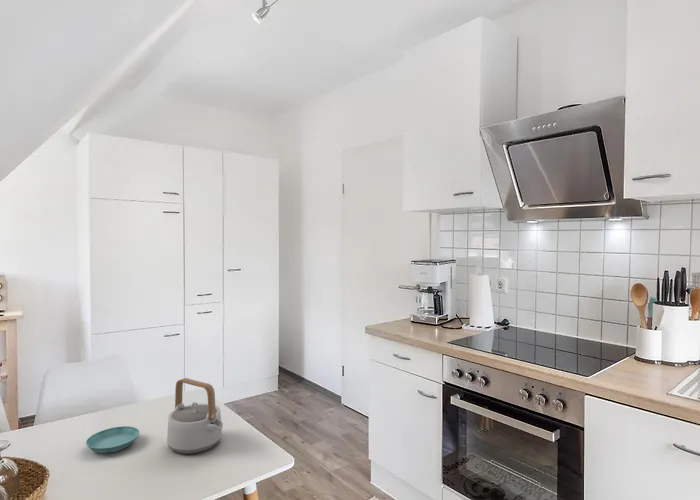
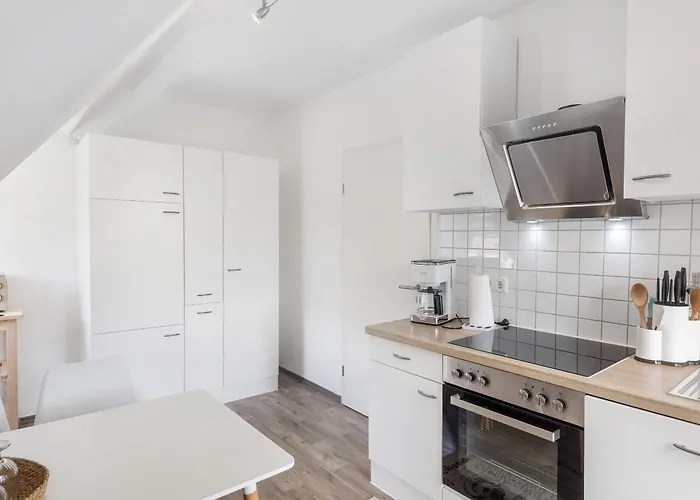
- teapot [166,377,224,455]
- saucer [85,425,140,454]
